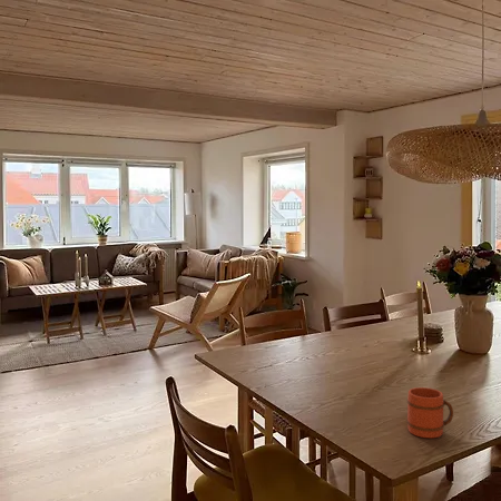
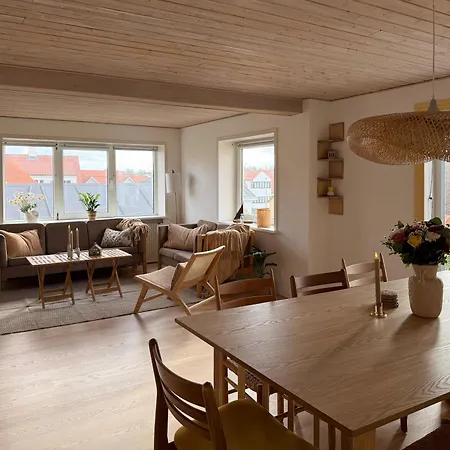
- mug [406,386,454,439]
